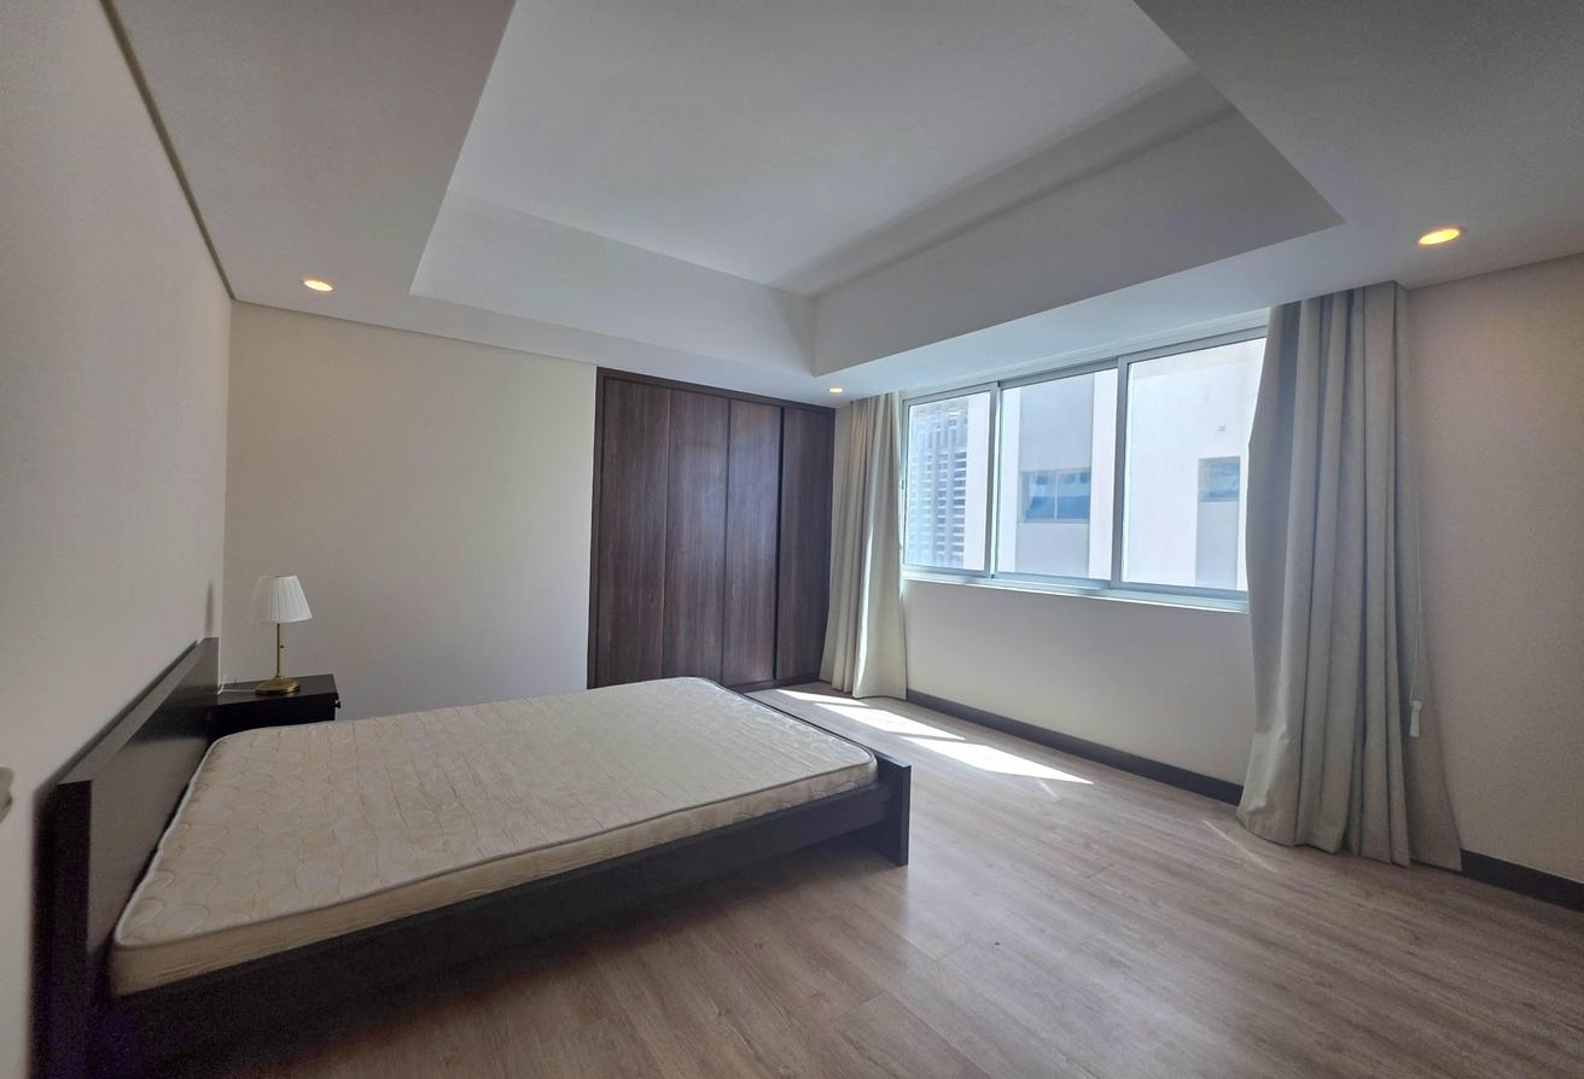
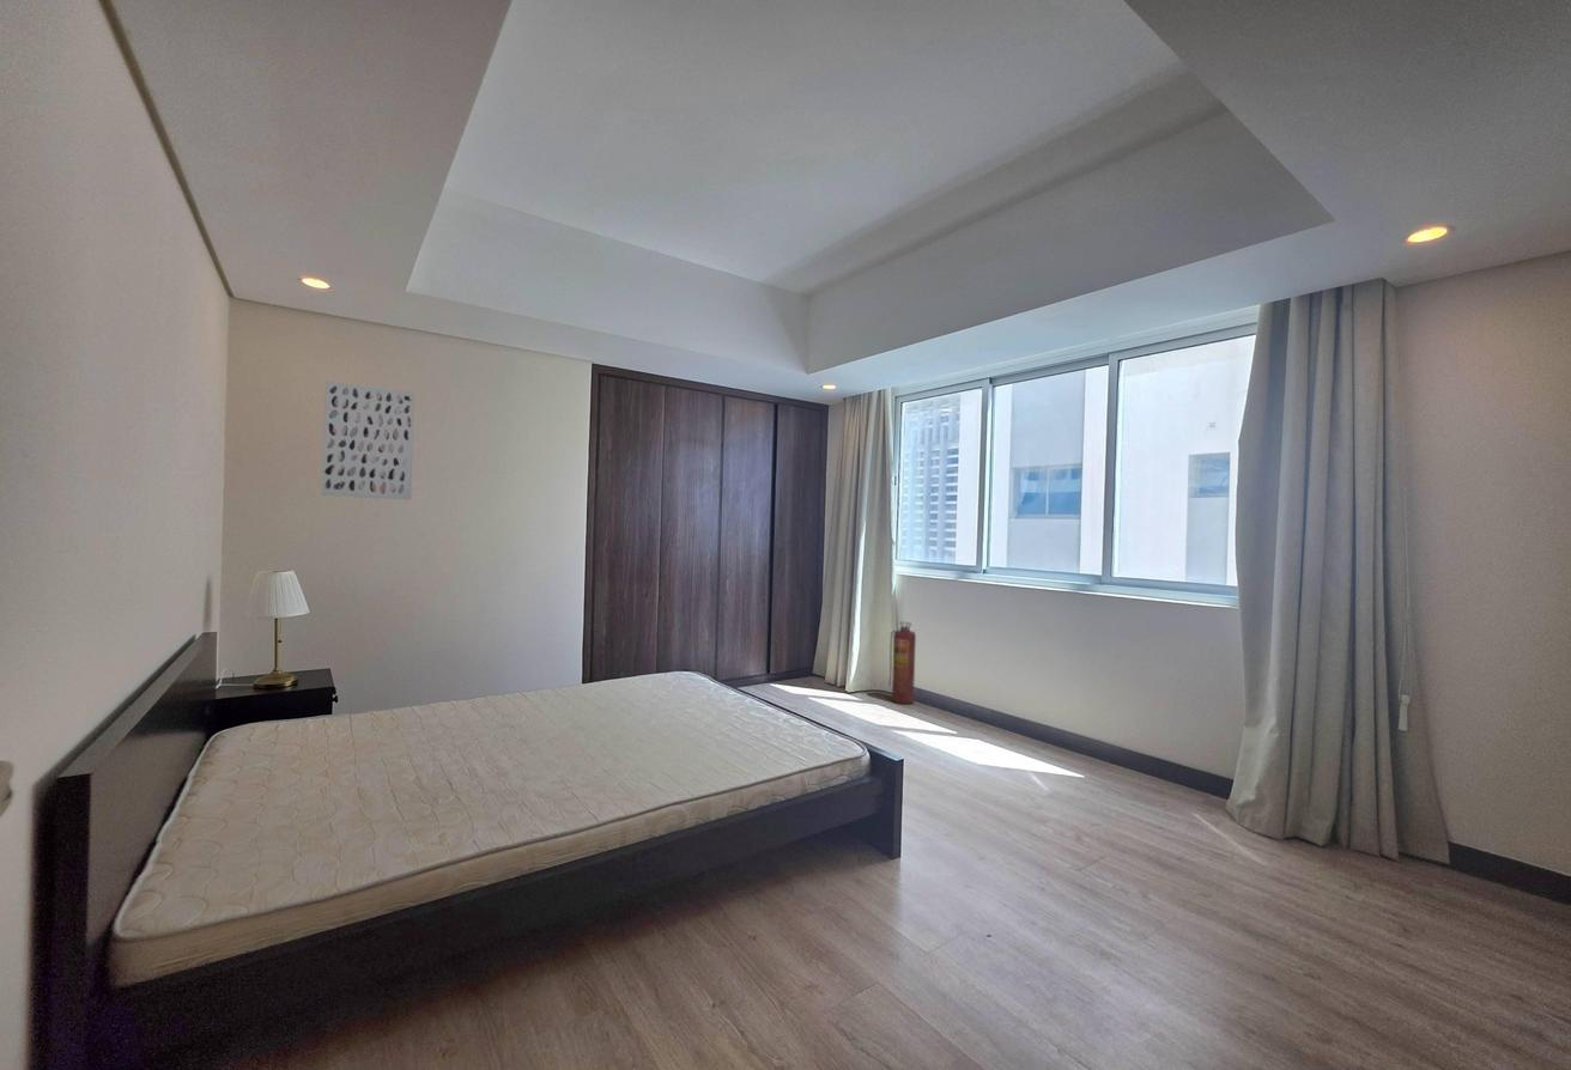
+ fire extinguisher [887,621,917,705]
+ wall art [321,379,416,500]
